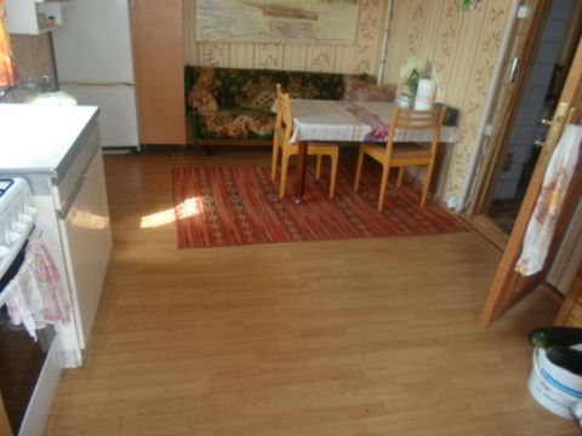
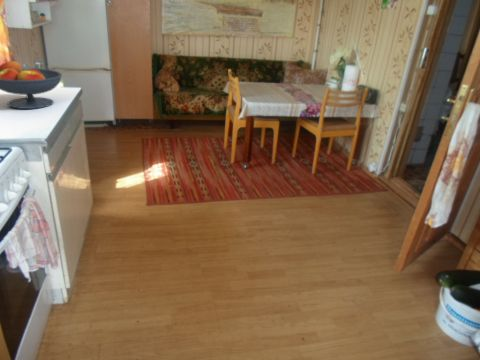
+ fruit bowl [0,59,63,110]
